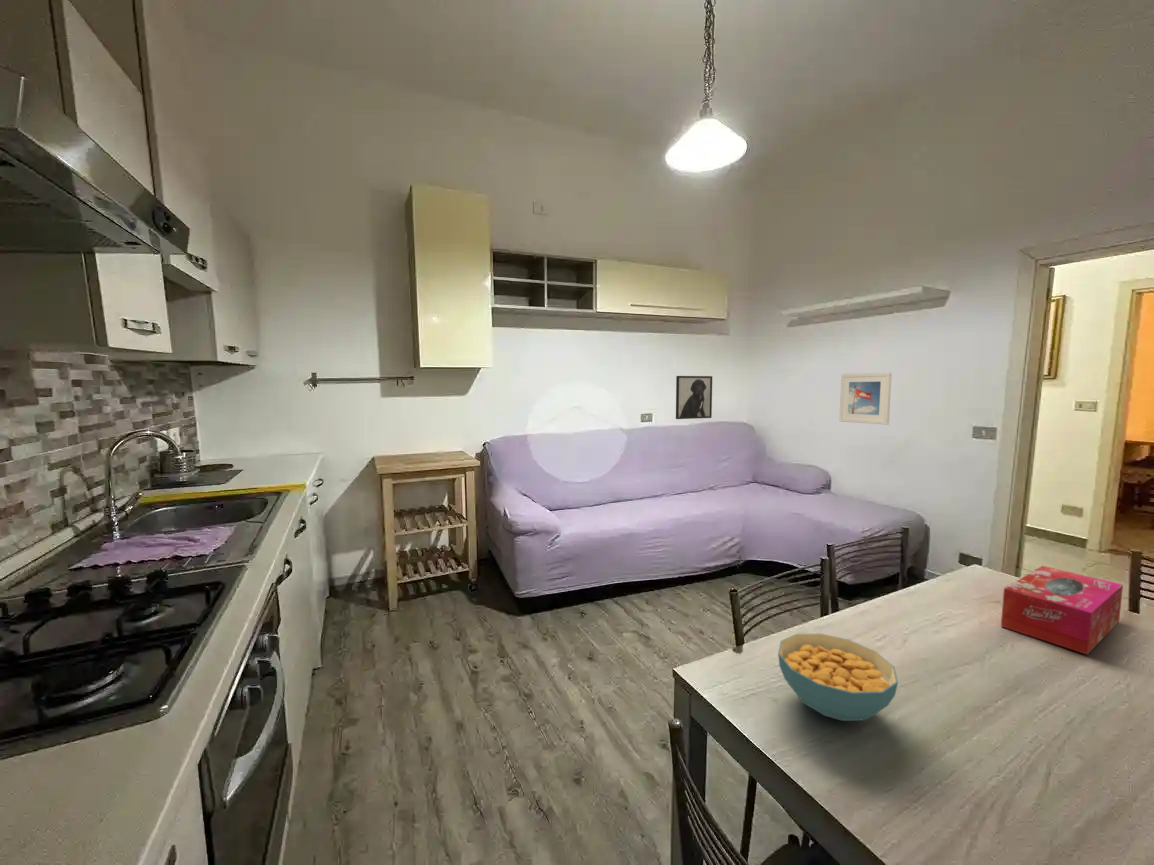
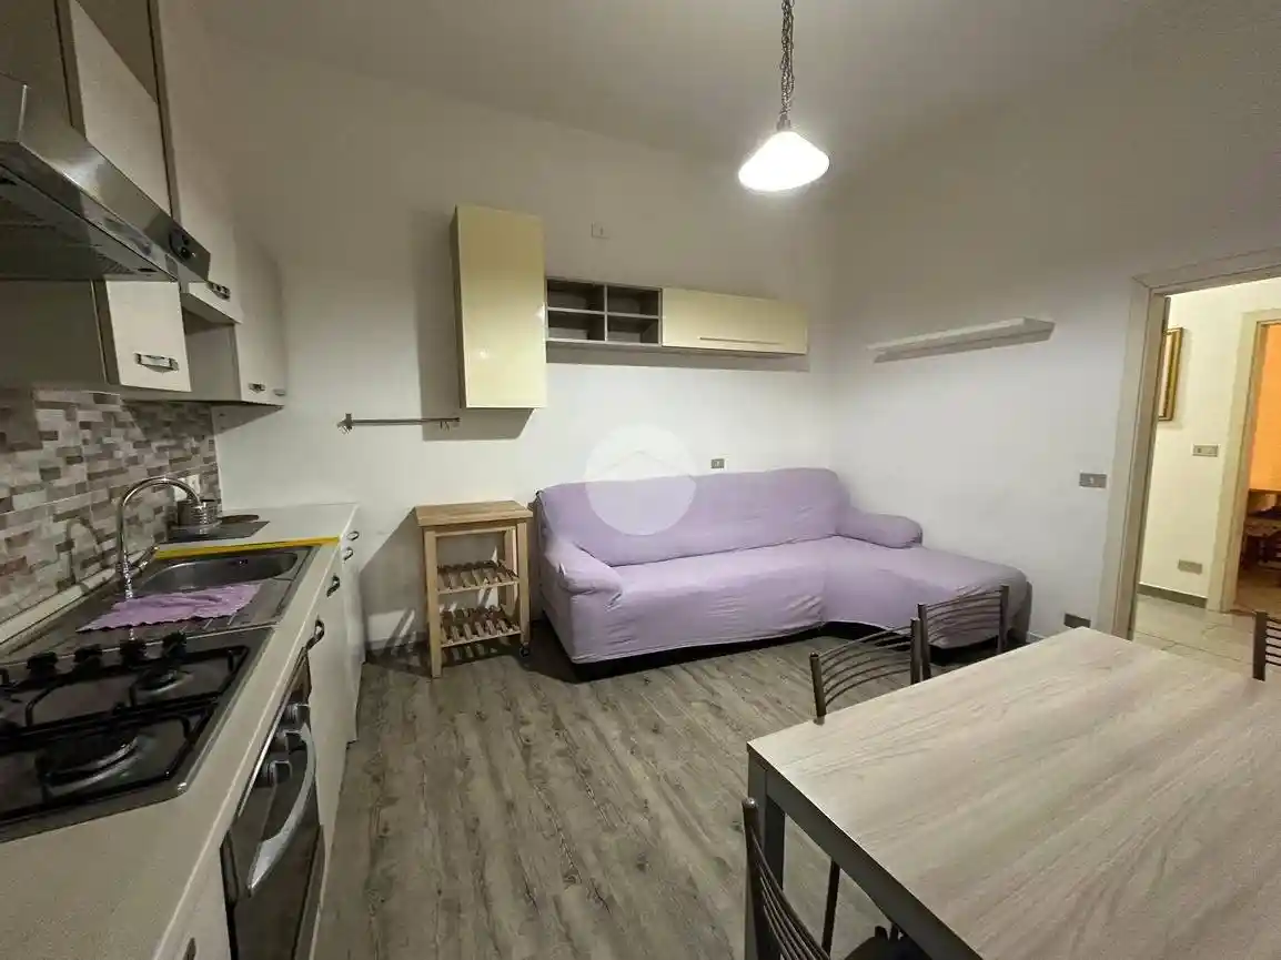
- cereal bowl [777,633,899,722]
- tissue box [1000,565,1124,656]
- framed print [675,375,713,420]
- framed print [838,371,893,426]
